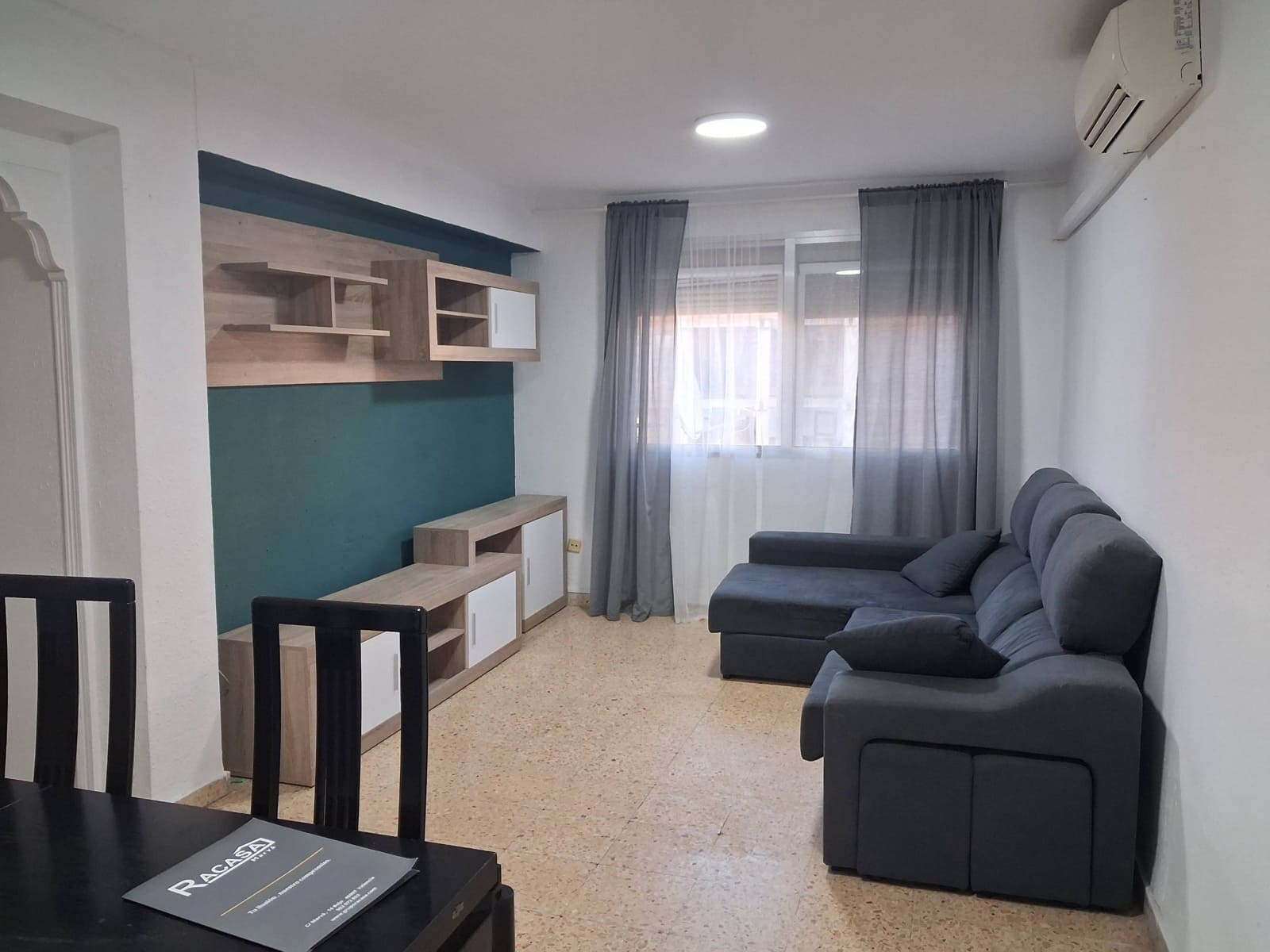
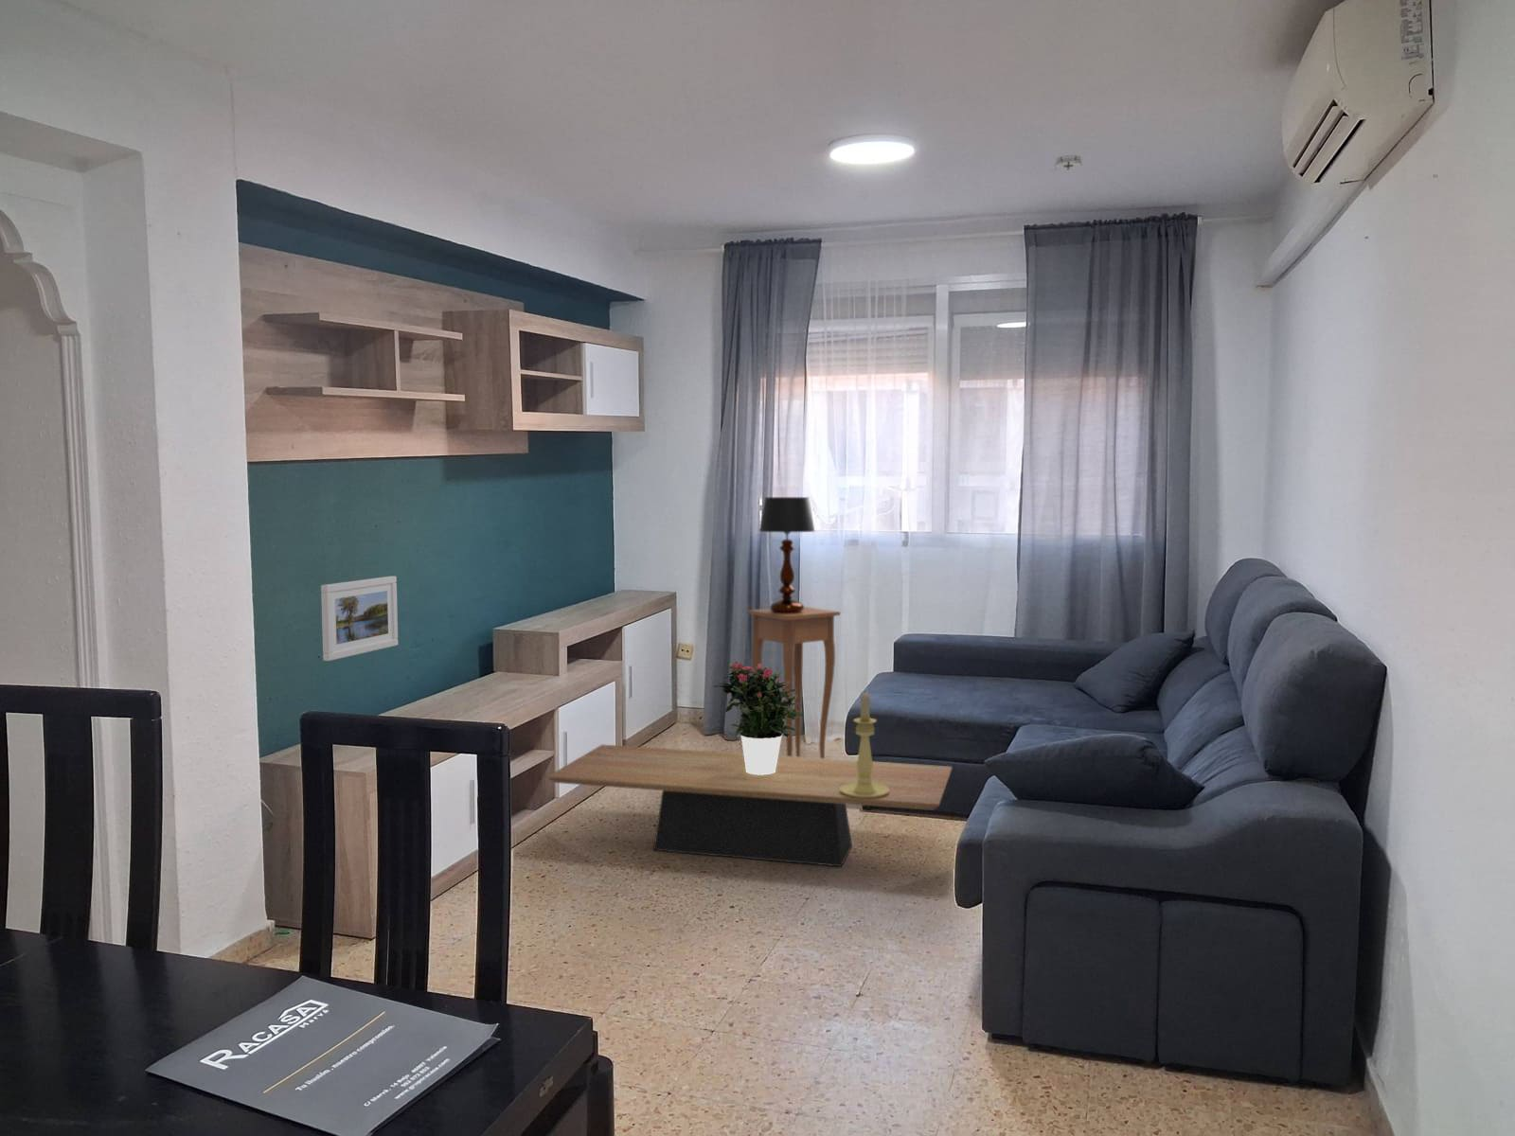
+ coffee table [546,745,953,868]
+ smoke detector [1050,154,1086,172]
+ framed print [320,575,398,662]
+ table lamp [759,496,816,613]
+ potted flower [712,661,804,776]
+ candle holder [840,690,889,798]
+ side table [746,606,841,758]
